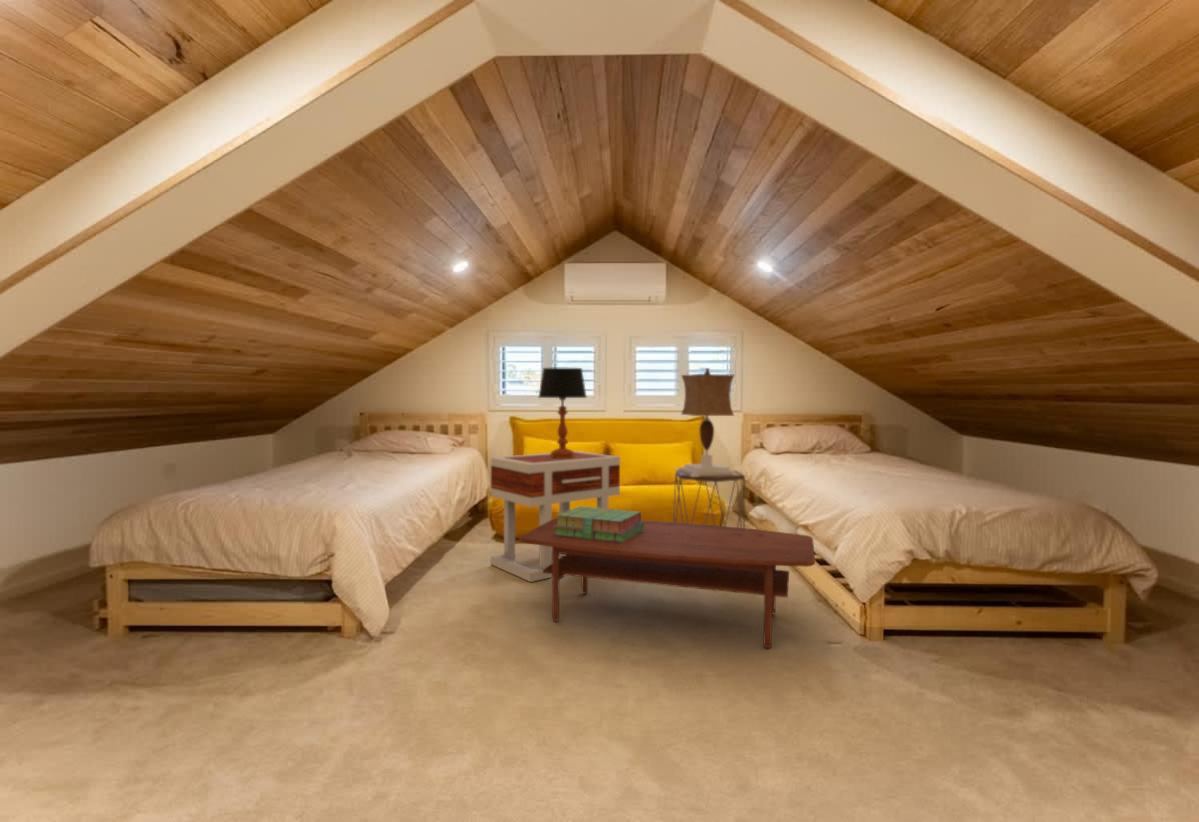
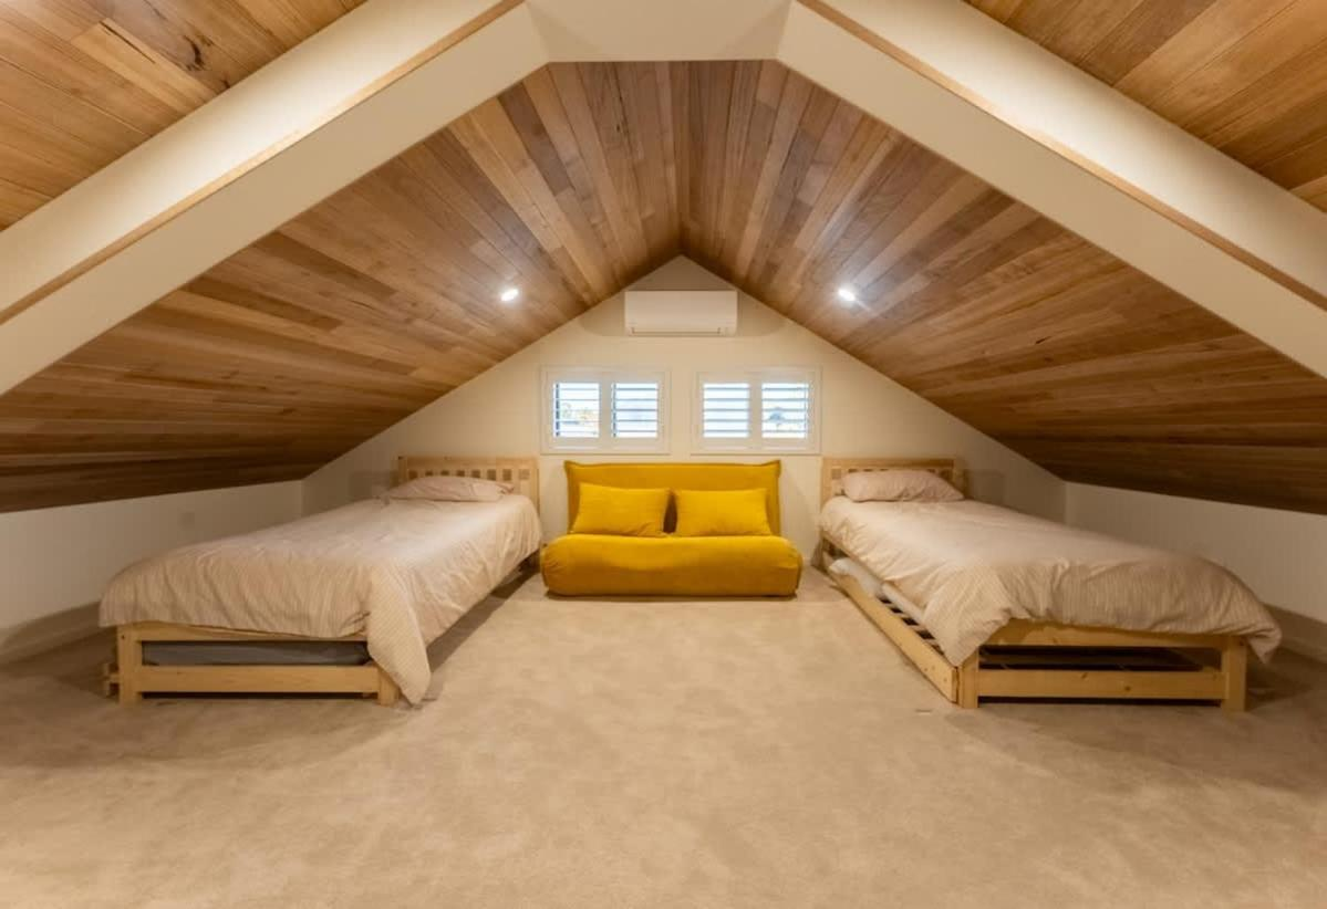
- table lamp [674,367,740,477]
- stack of books [553,505,644,543]
- side table [490,450,621,583]
- side table [672,469,746,528]
- coffee table [518,517,816,649]
- table lamp [537,367,588,458]
